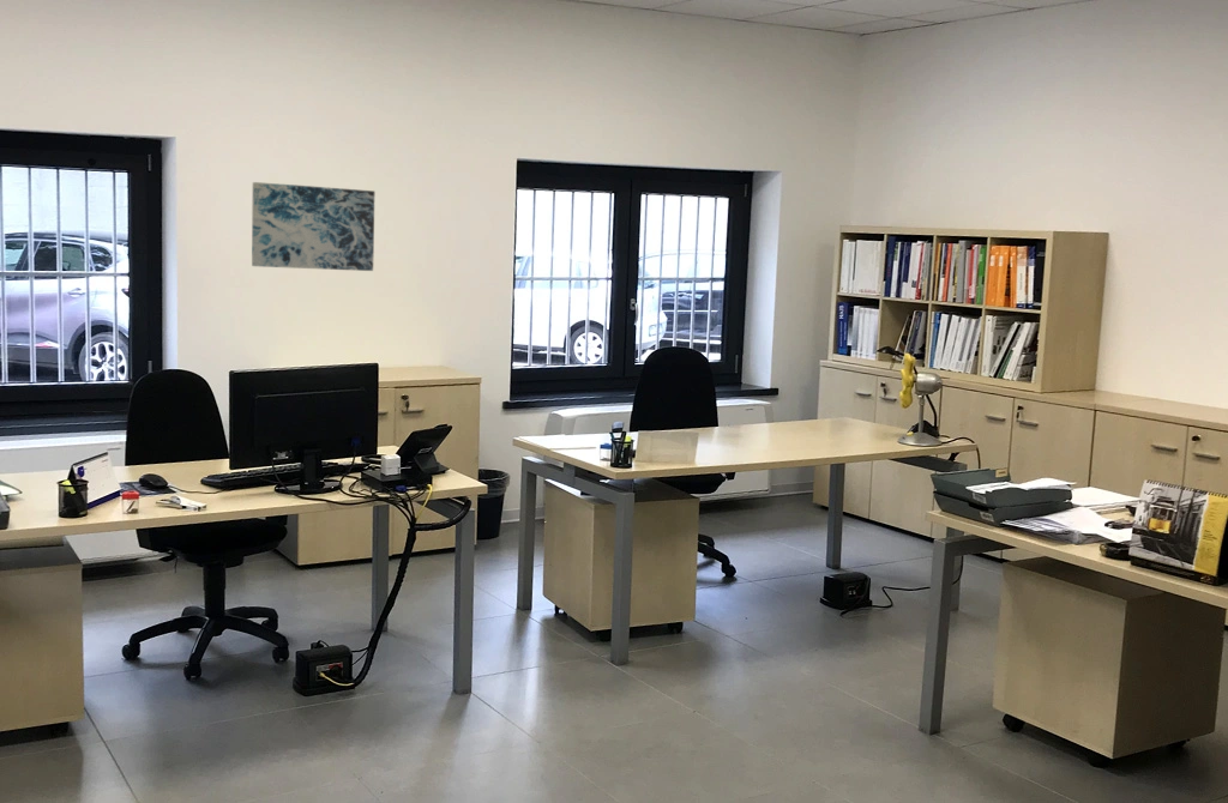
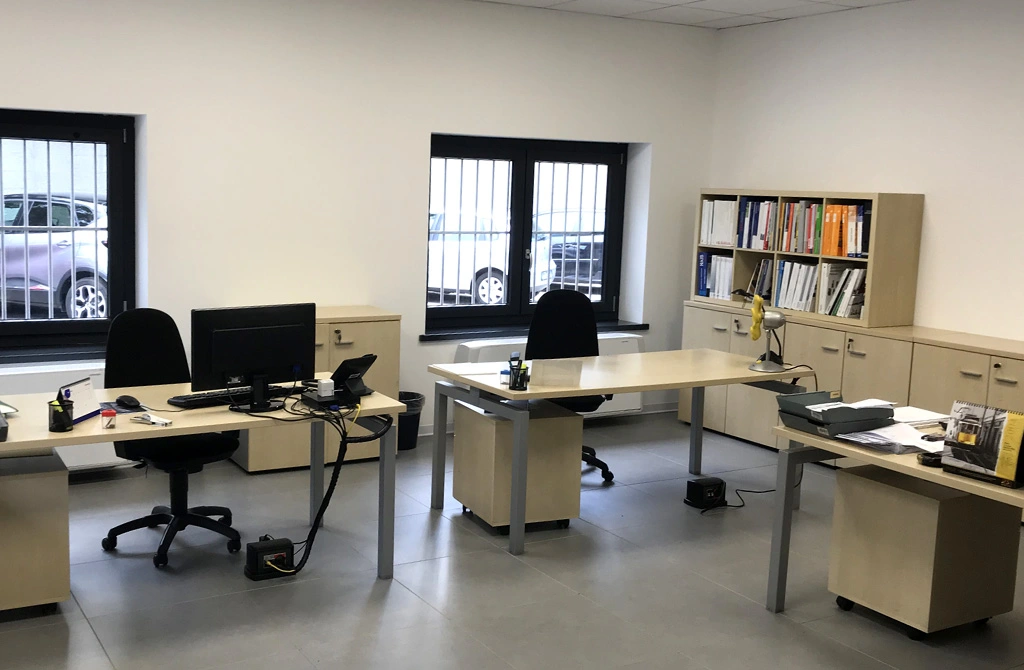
- wall art [251,181,377,272]
